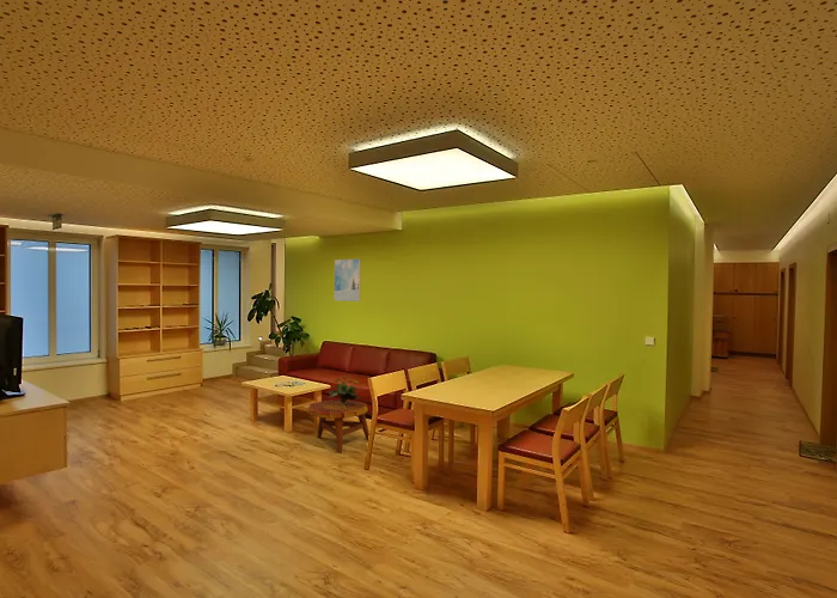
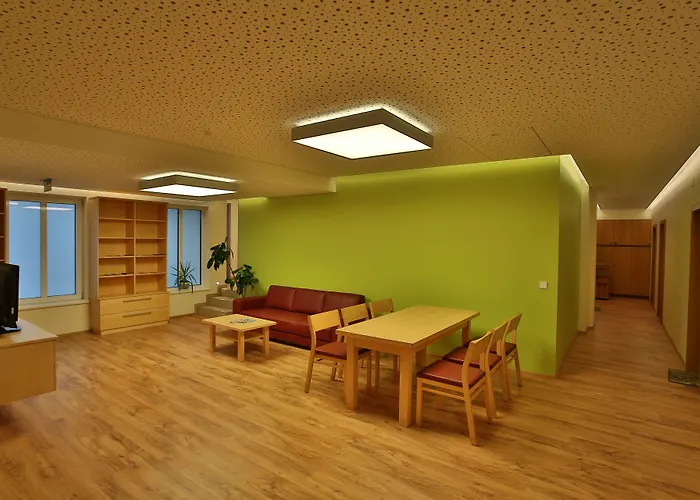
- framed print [334,258,361,303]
- side table [307,398,371,453]
- flowering plant [328,376,361,403]
